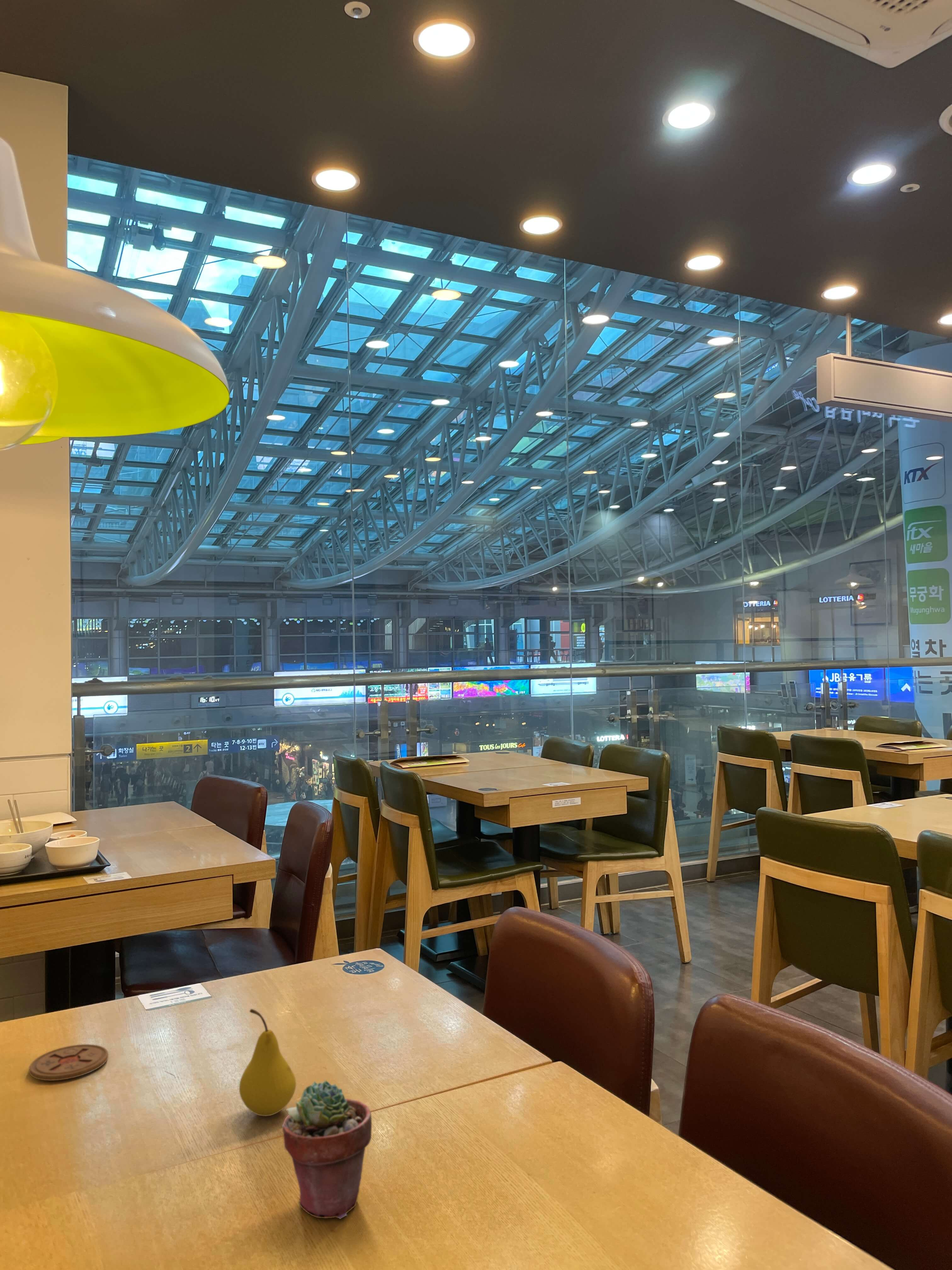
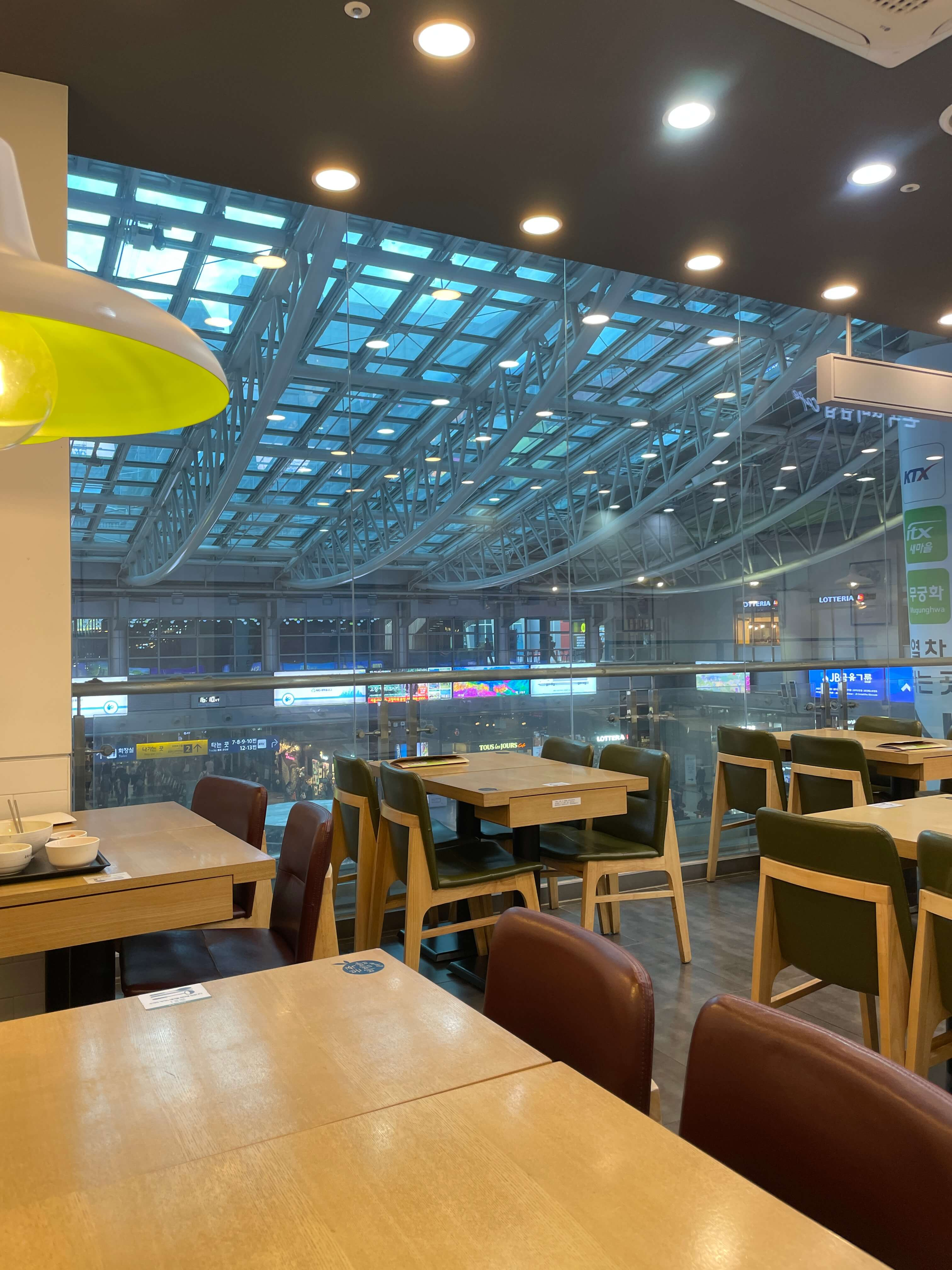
- coaster [29,1044,109,1081]
- potted succulent [282,1080,372,1220]
- fruit [239,1009,296,1117]
